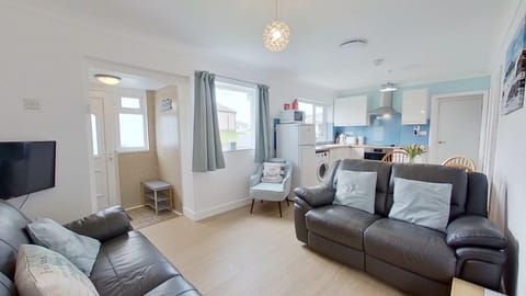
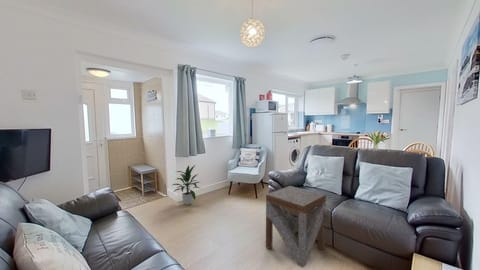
+ side table [265,185,327,269]
+ indoor plant [172,164,202,206]
